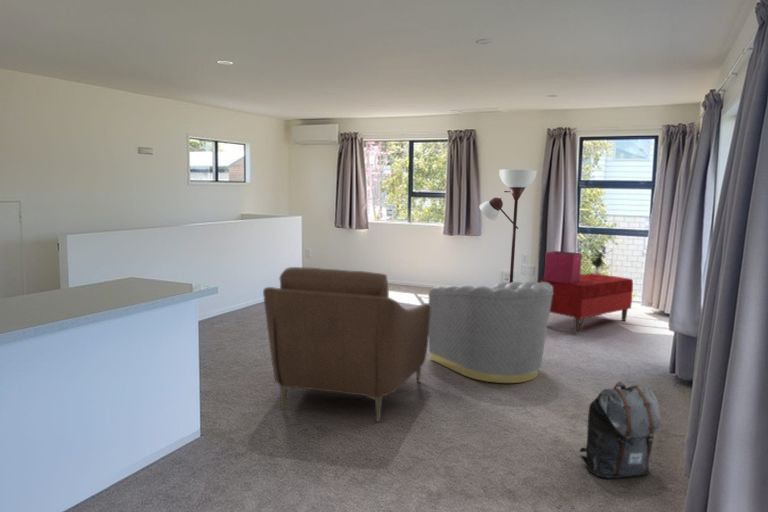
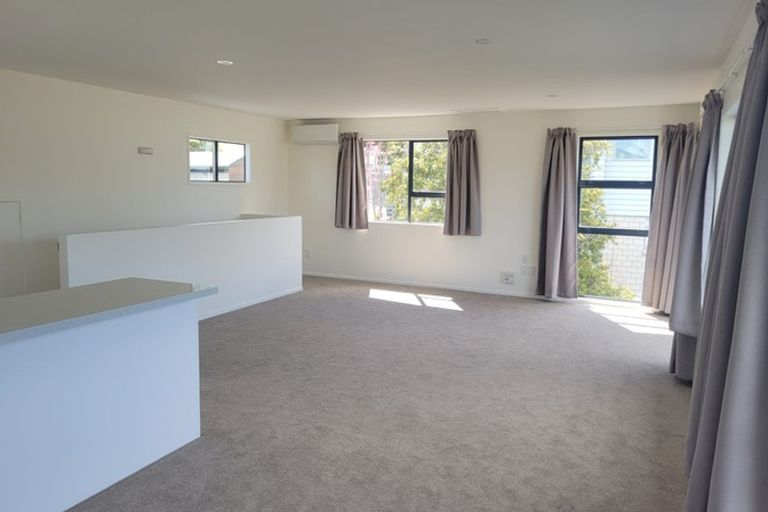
- floor lamp [479,169,538,284]
- bench [539,272,634,334]
- armchair [428,280,553,384]
- chair [262,266,431,423]
- storage bin [543,250,583,284]
- potted plant [588,245,613,275]
- backpack [579,380,662,479]
